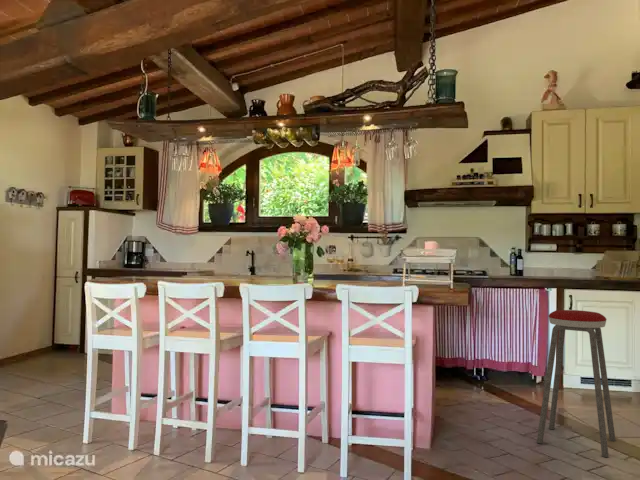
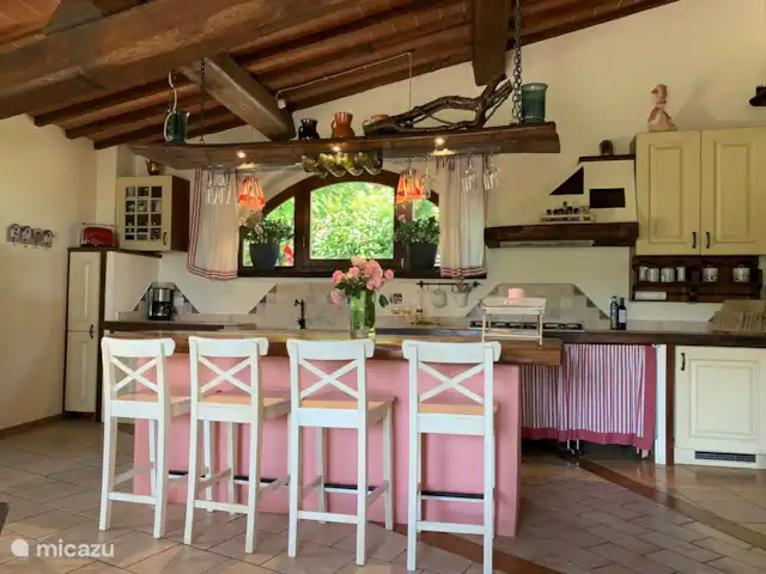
- music stool [536,309,617,458]
